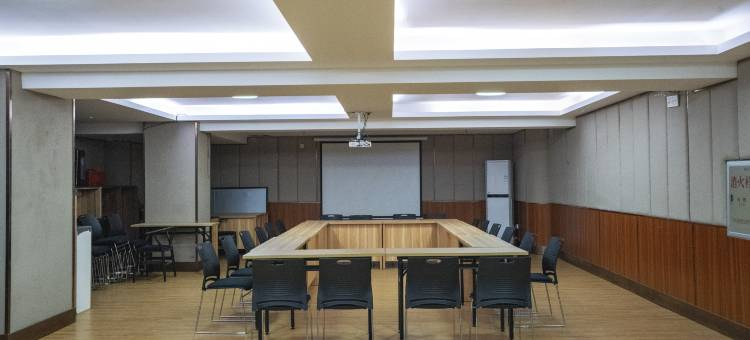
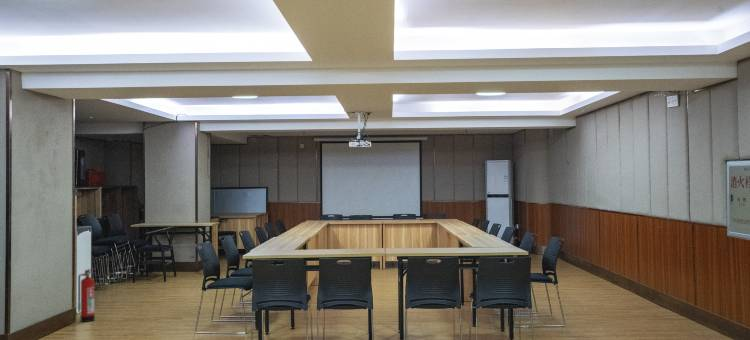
+ fire extinguisher [77,268,96,323]
